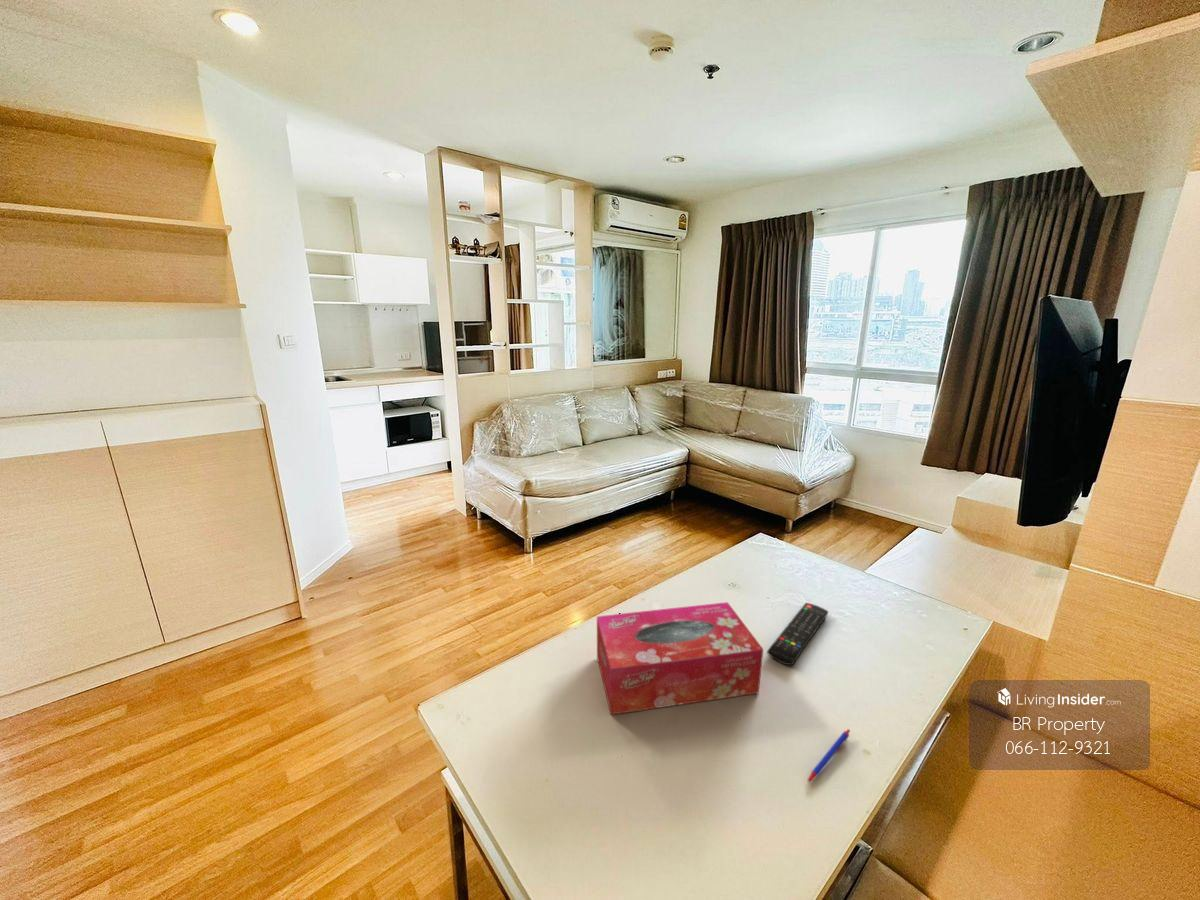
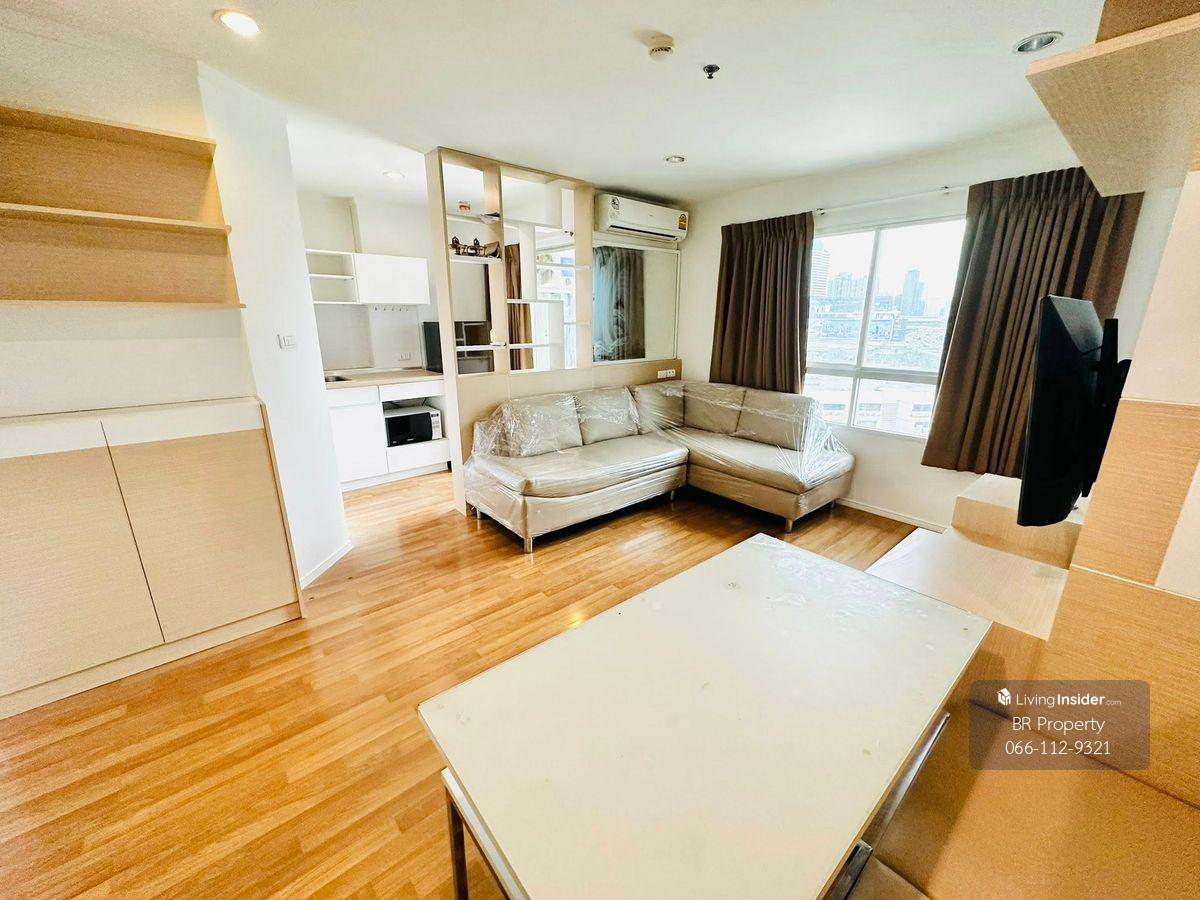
- pen [806,728,851,784]
- remote control [766,602,829,666]
- tissue box [596,601,764,716]
